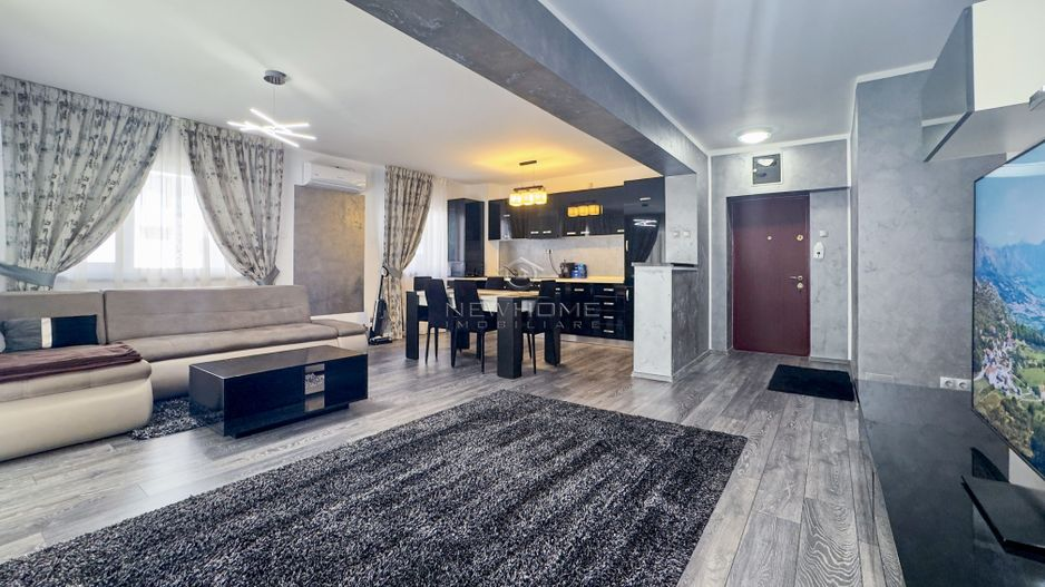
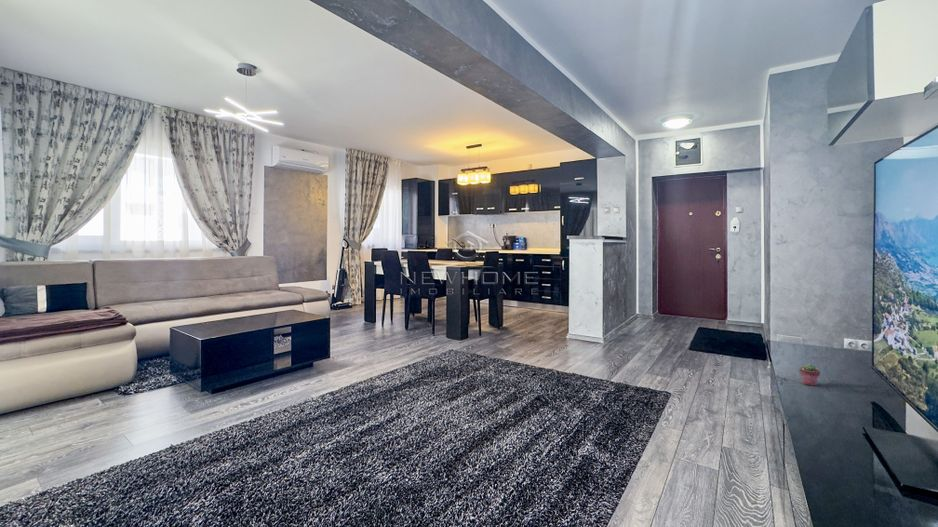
+ potted succulent [798,362,821,387]
